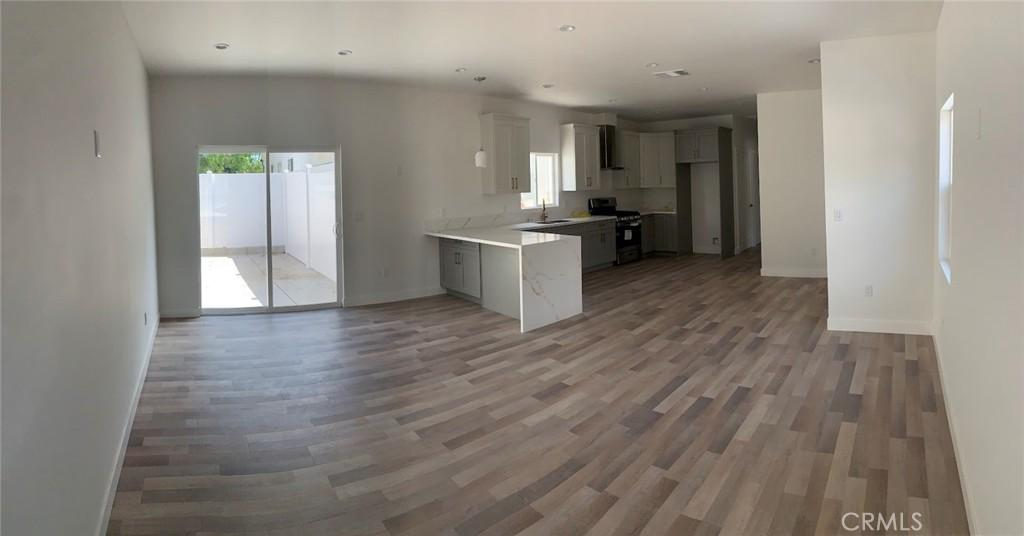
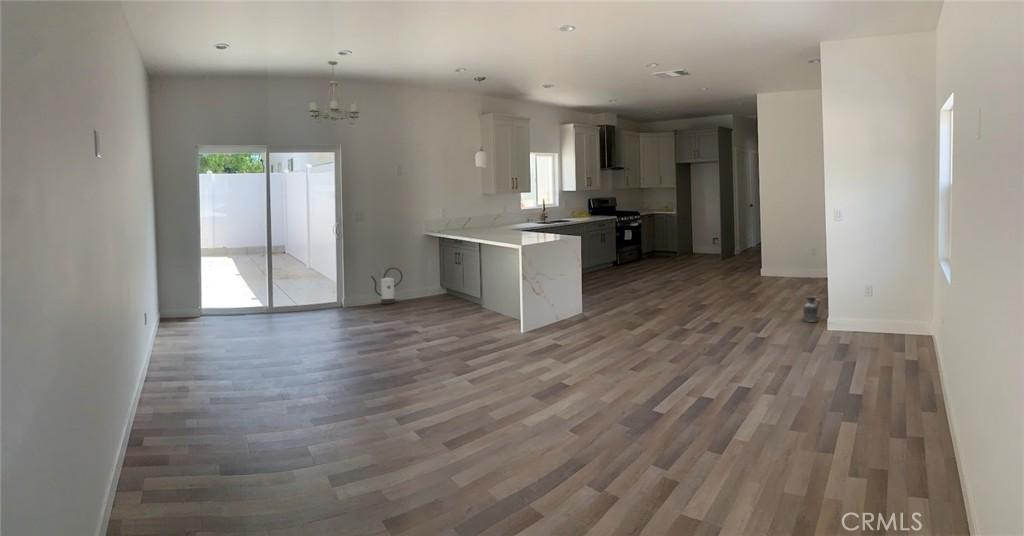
+ watering can [370,267,403,305]
+ ceramic jug [803,295,821,323]
+ chandelier [308,60,360,125]
